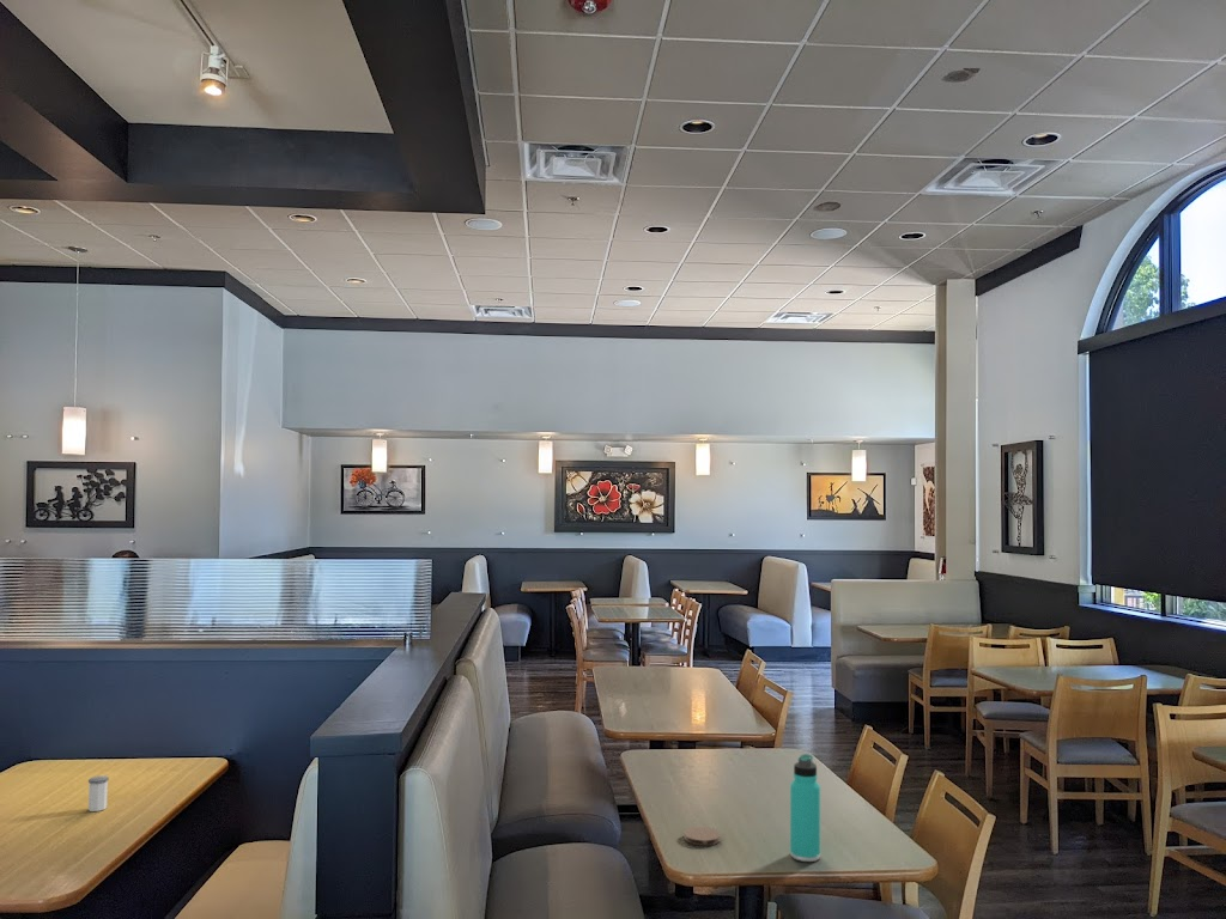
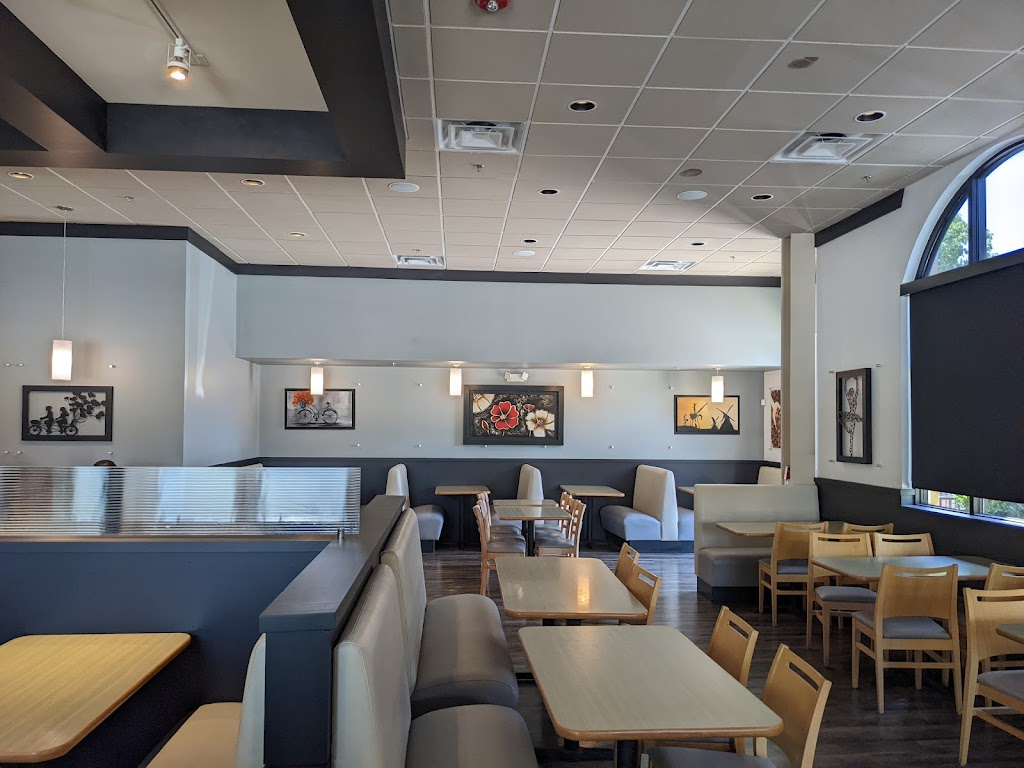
- thermos bottle [789,753,821,863]
- coaster [684,826,722,847]
- salt shaker [87,774,110,813]
